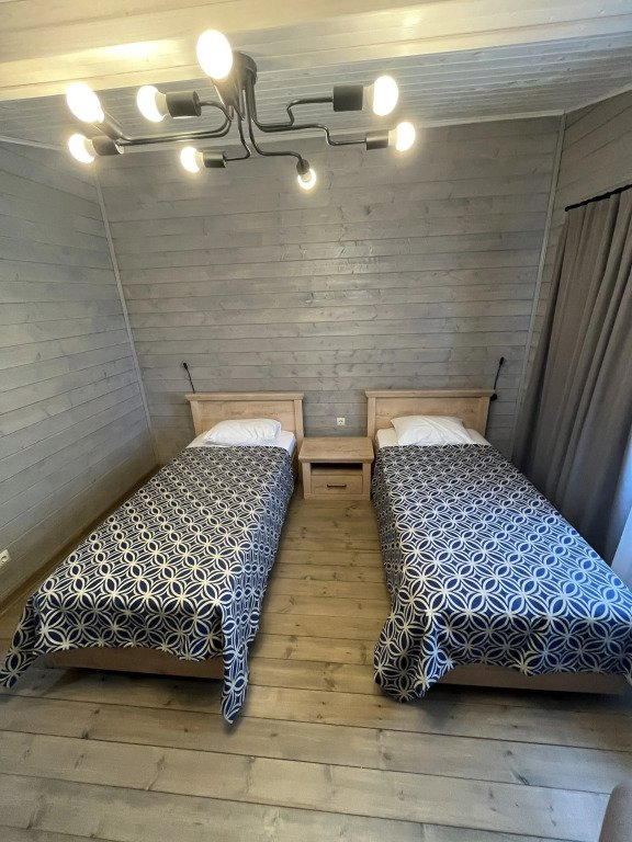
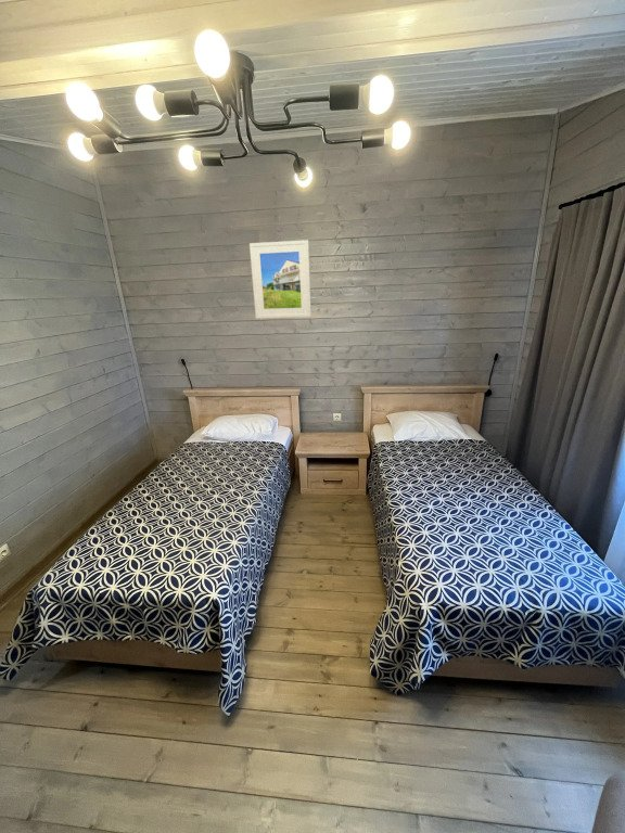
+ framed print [248,239,312,320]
